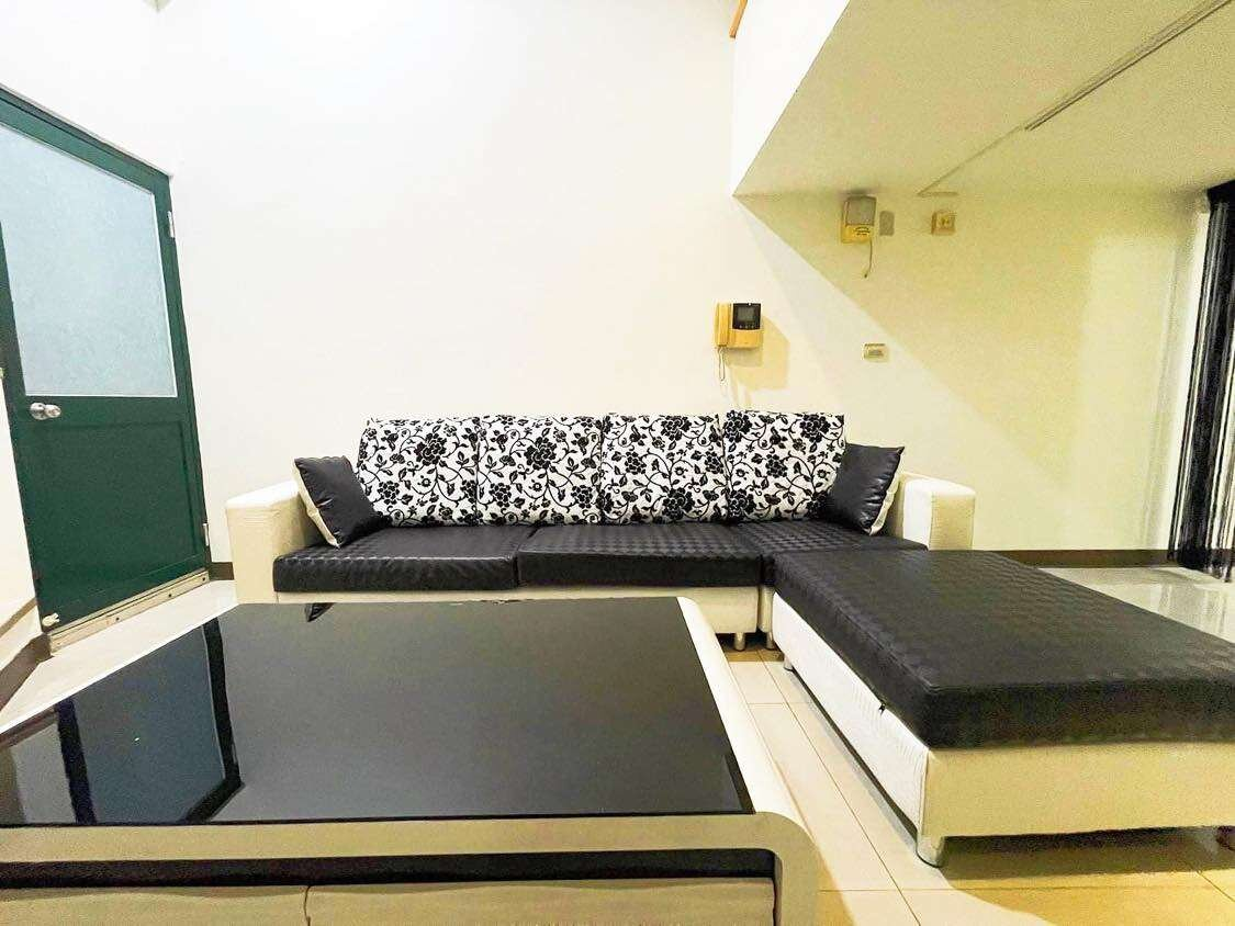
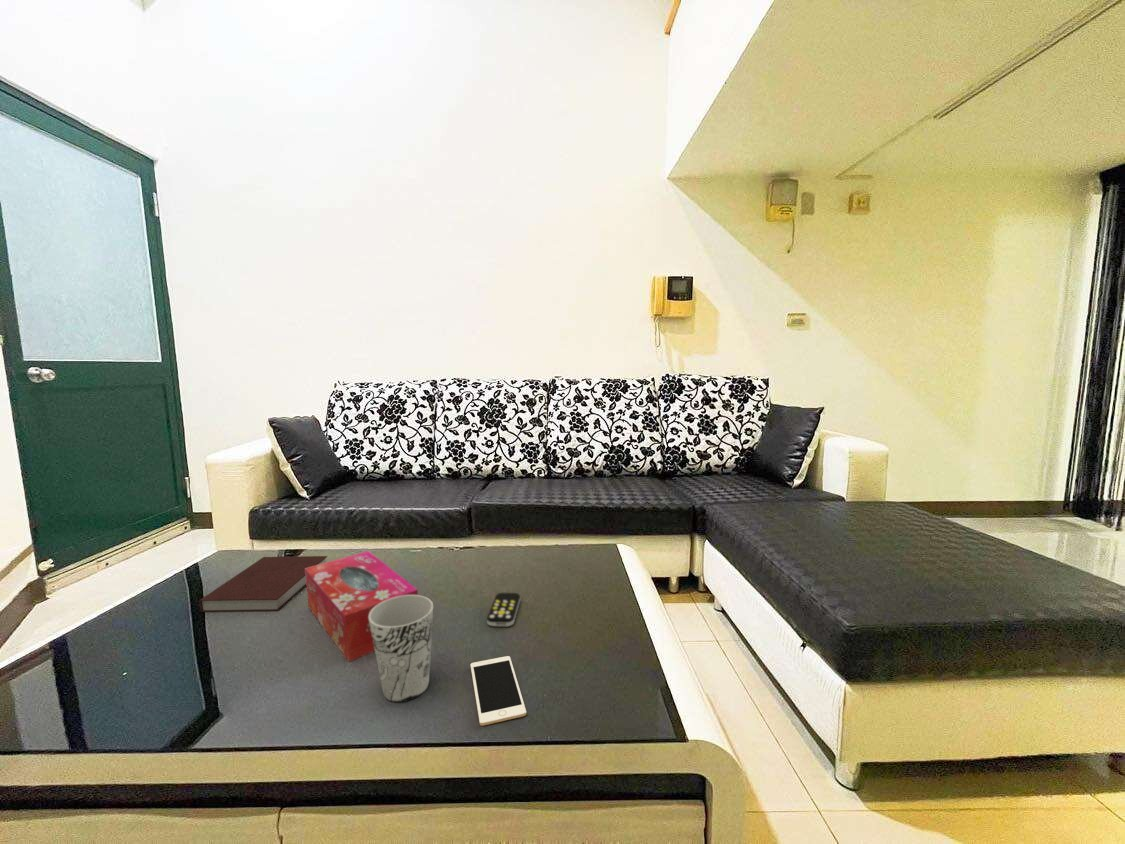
+ cell phone [470,655,527,727]
+ tissue box [305,550,419,663]
+ remote control [486,592,521,627]
+ cup [369,594,434,703]
+ notebook [198,555,329,613]
